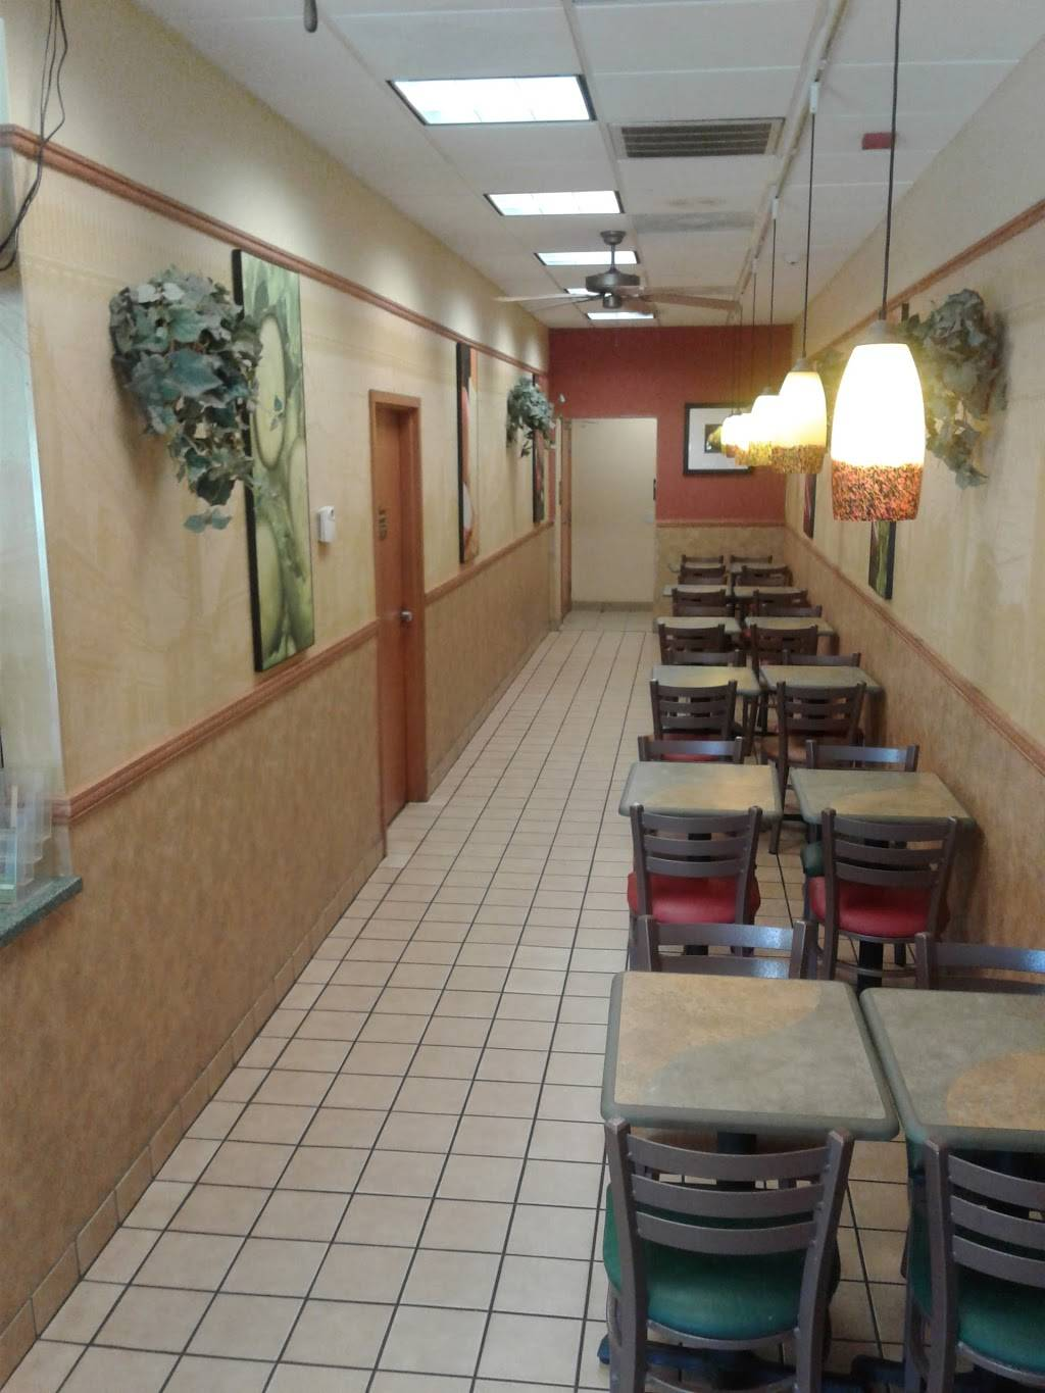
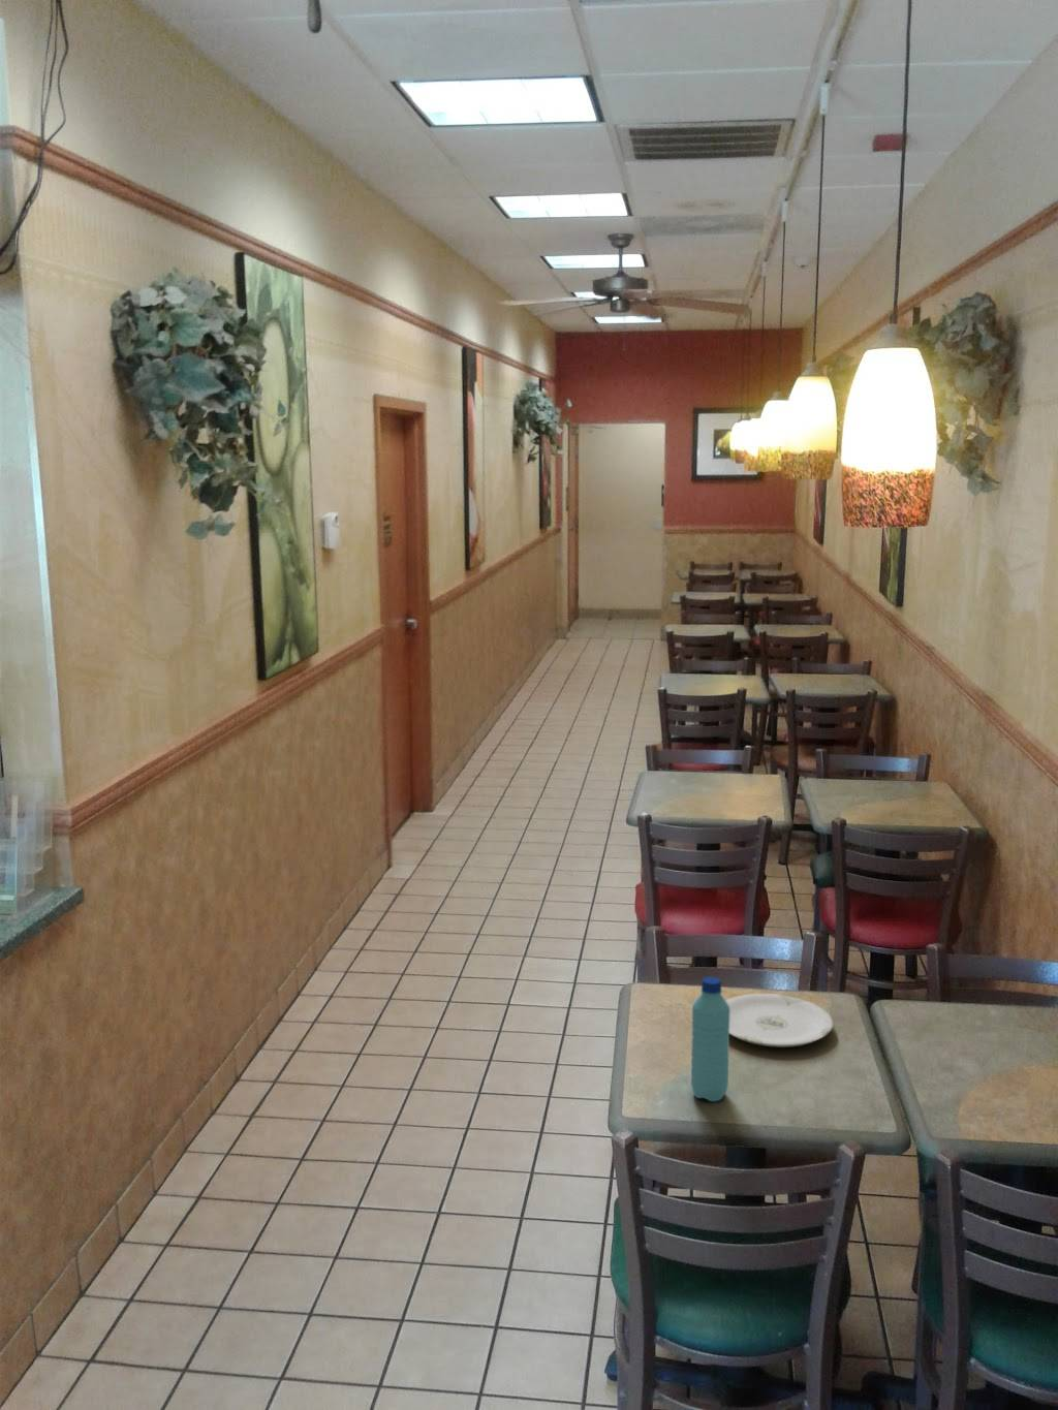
+ plate [726,992,834,1049]
+ water bottle [690,976,730,1102]
